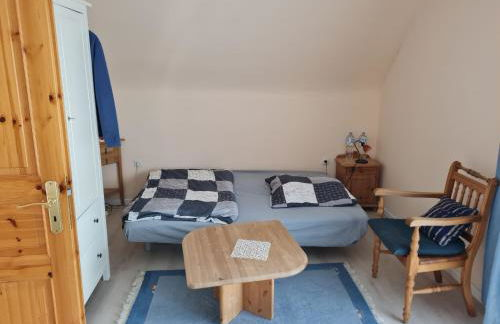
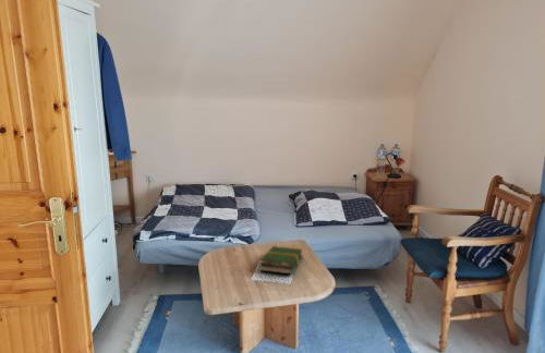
+ book [258,245,304,276]
